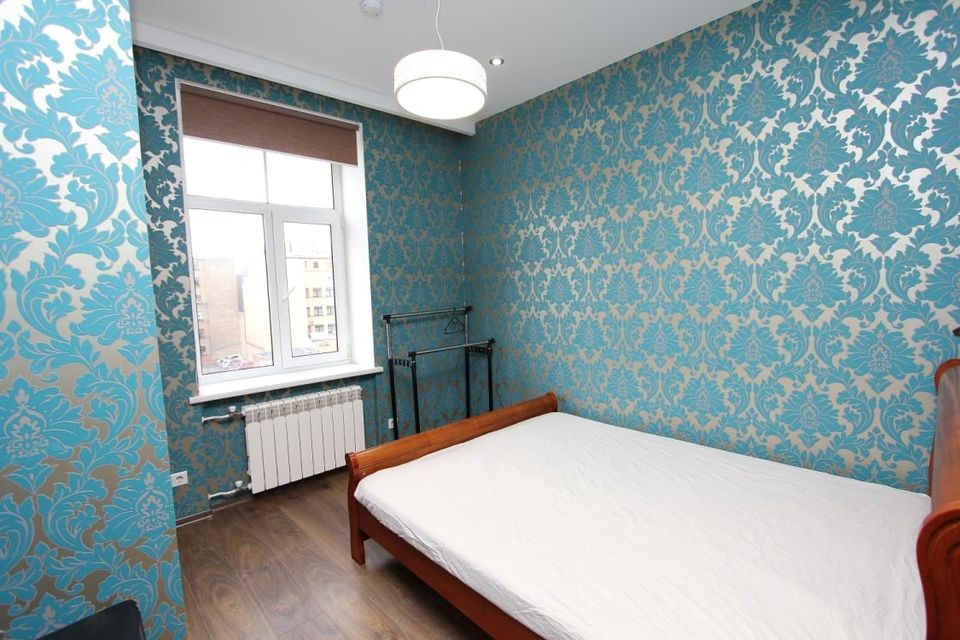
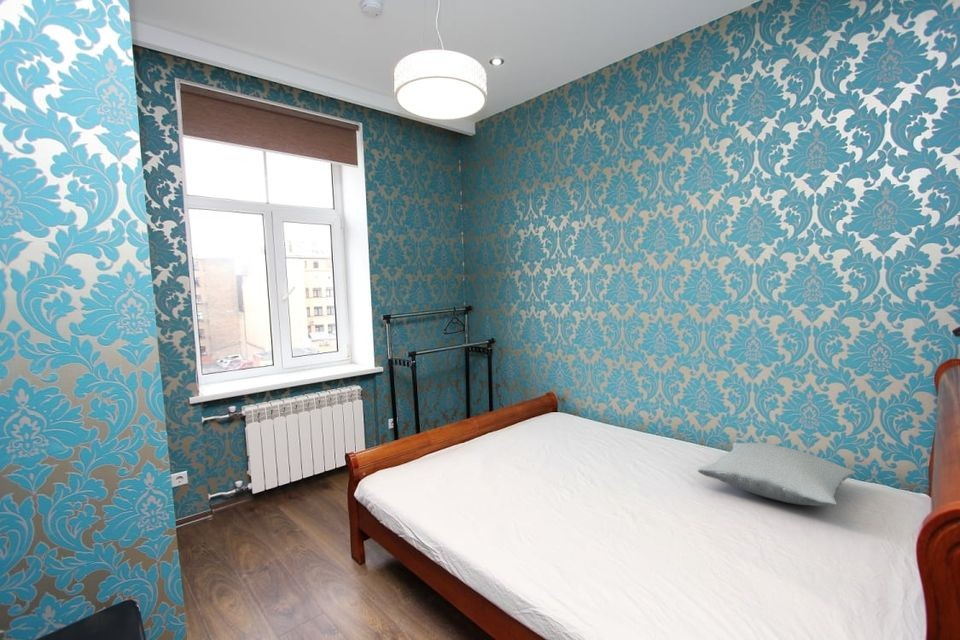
+ pillow [697,441,856,507]
